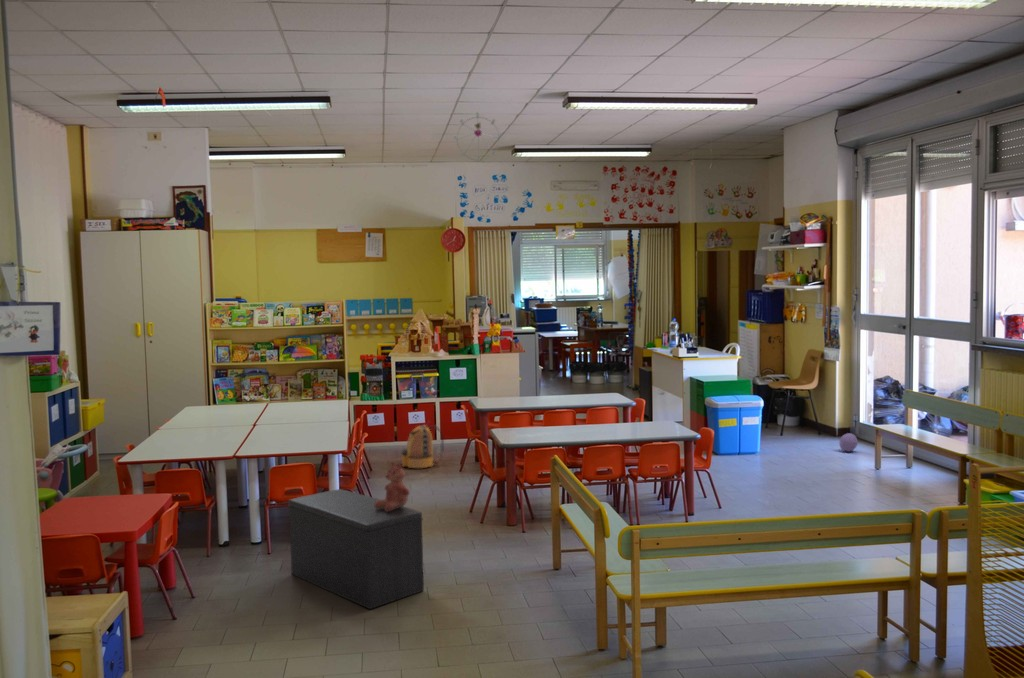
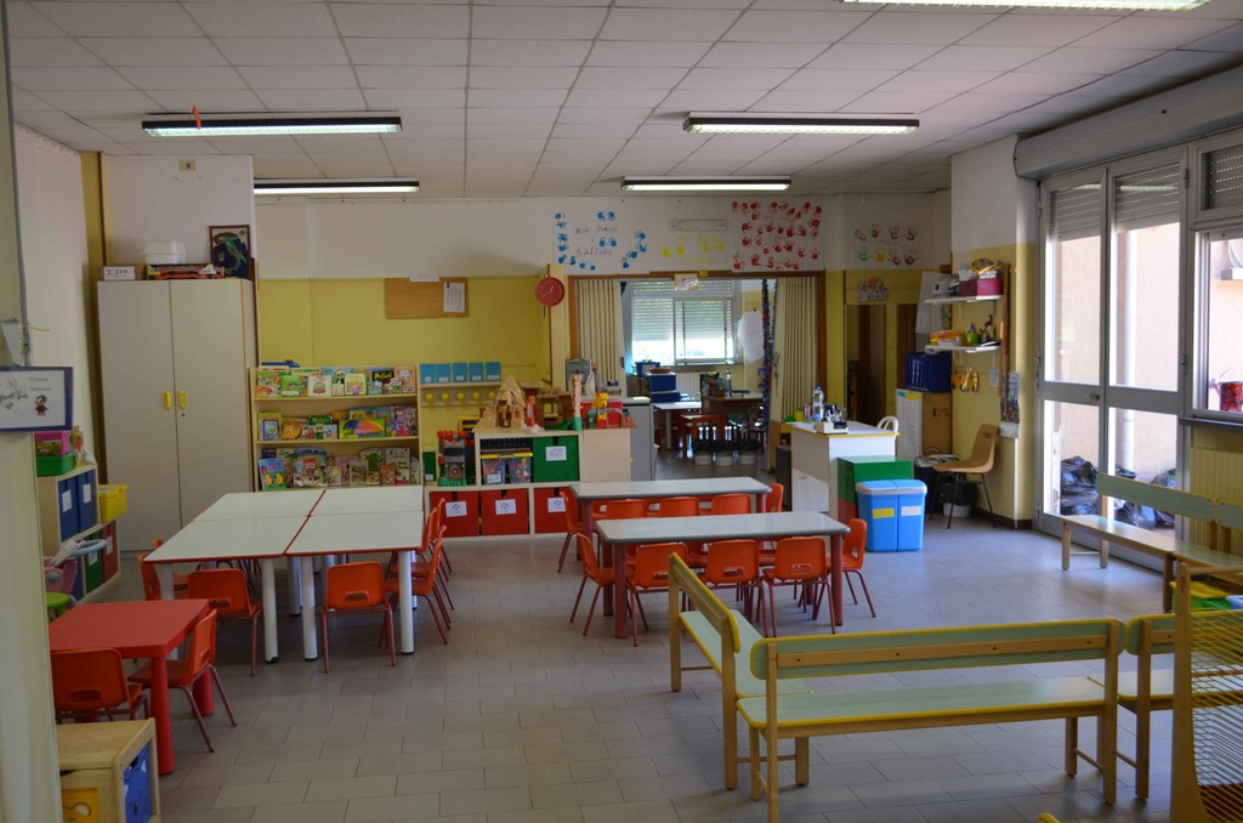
- ball [838,432,859,453]
- ceiling mobile [453,112,504,163]
- bench [287,488,425,610]
- backpack [400,420,445,469]
- teddy bear [374,461,411,512]
